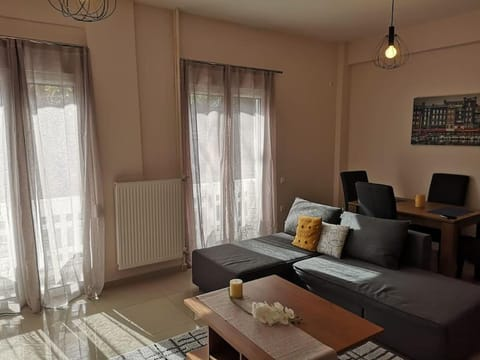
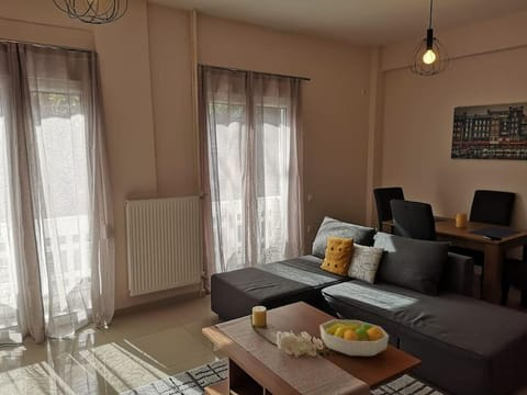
+ fruit bowl [318,319,390,358]
